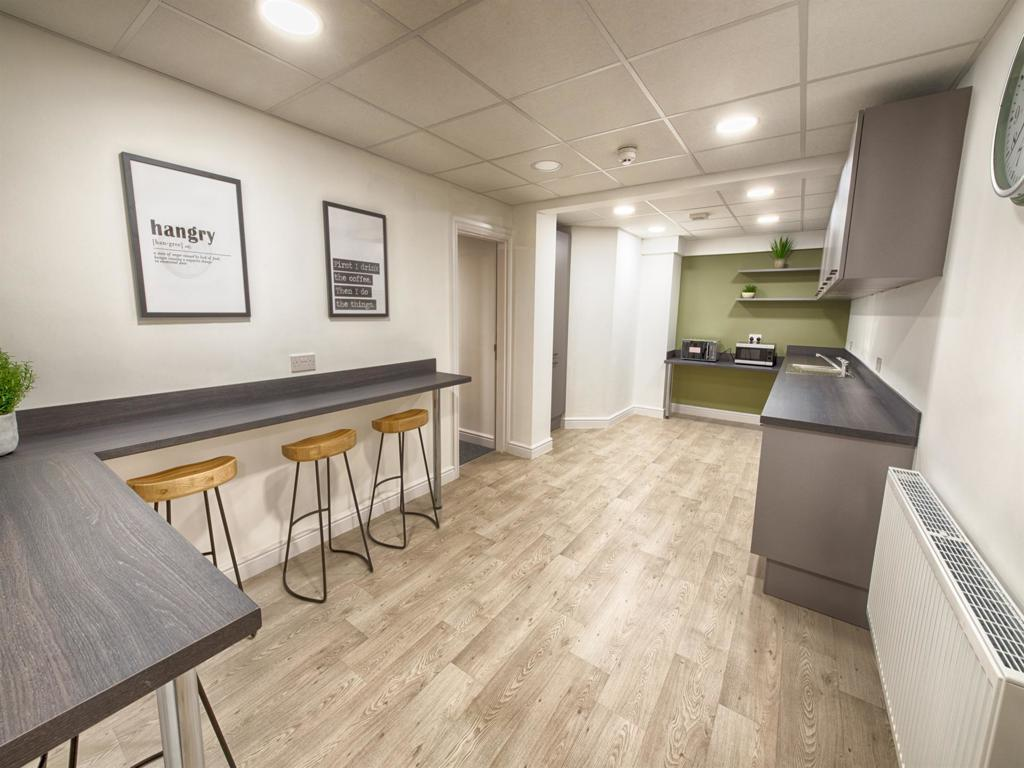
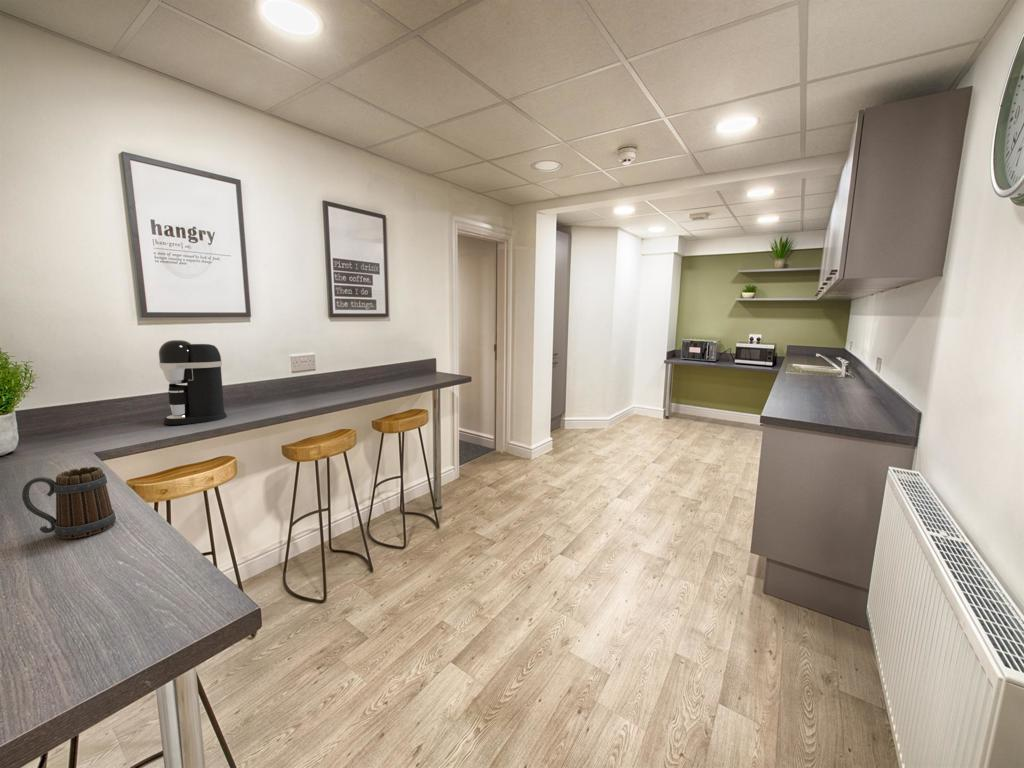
+ mug [21,466,117,540]
+ coffee maker [158,339,228,426]
